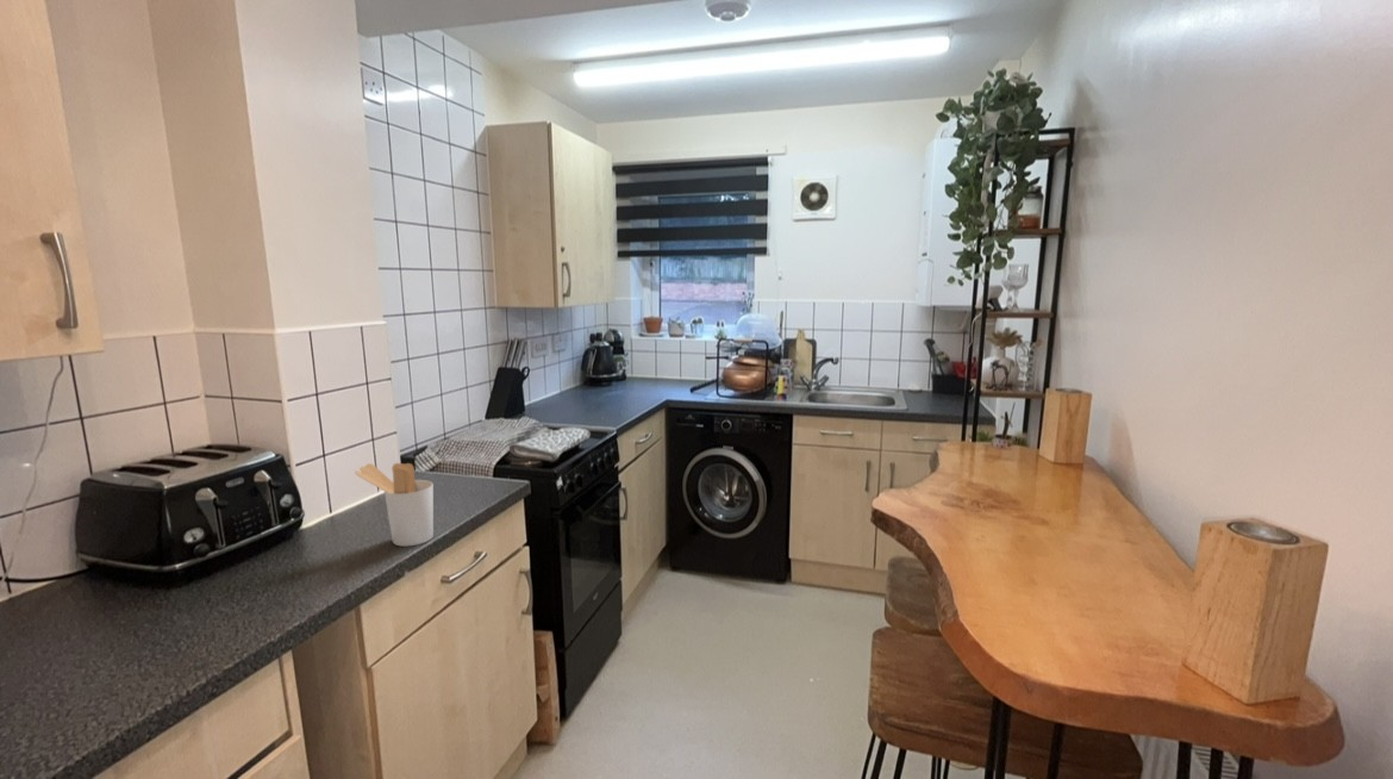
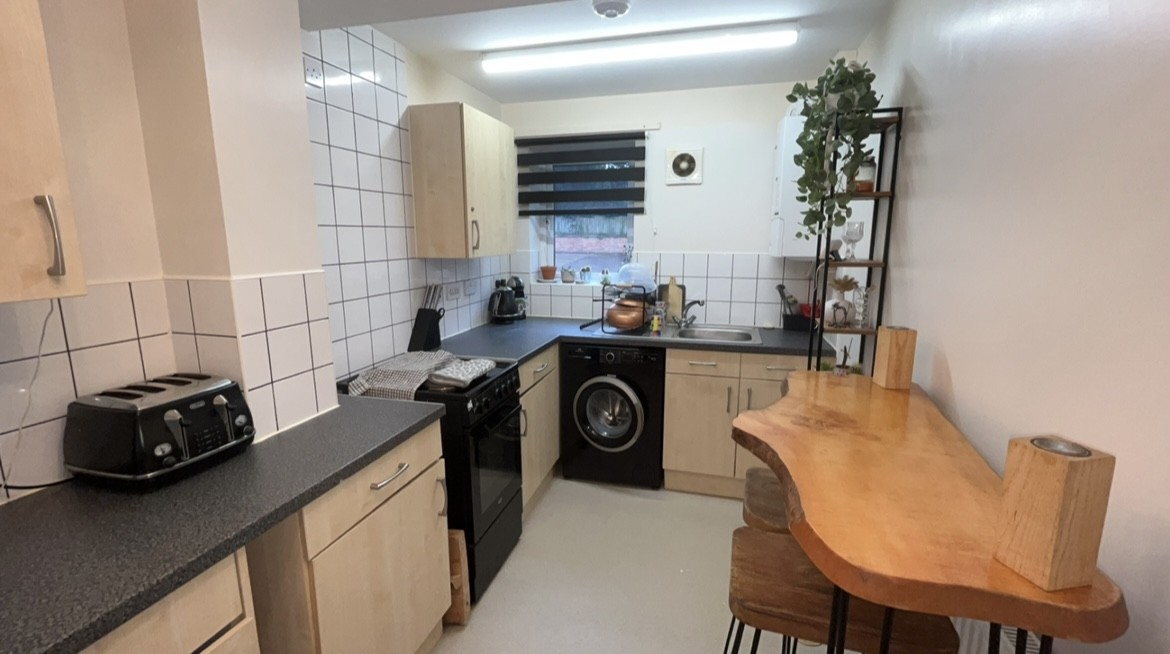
- utensil holder [354,462,435,547]
